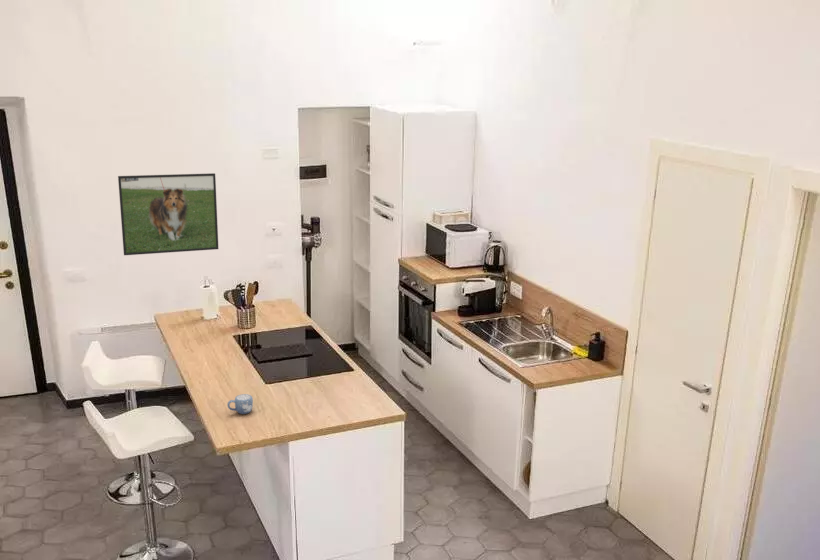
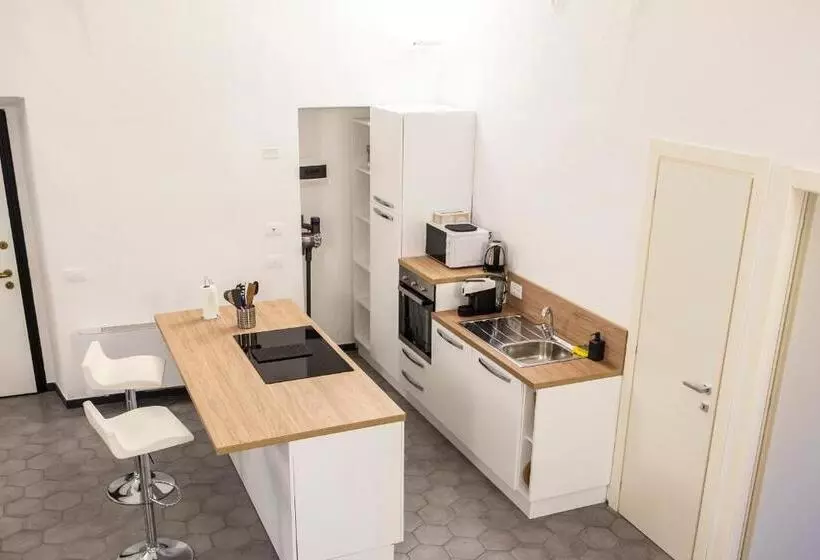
- mug [226,393,254,415]
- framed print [117,172,219,256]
